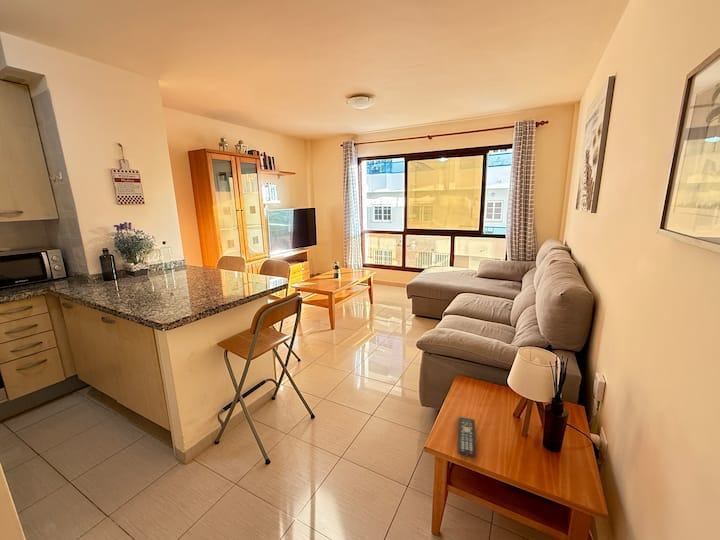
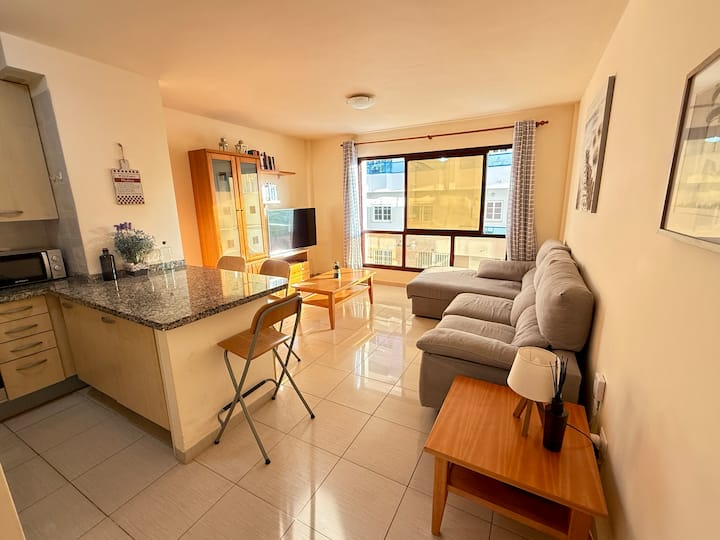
- remote control [457,416,477,458]
